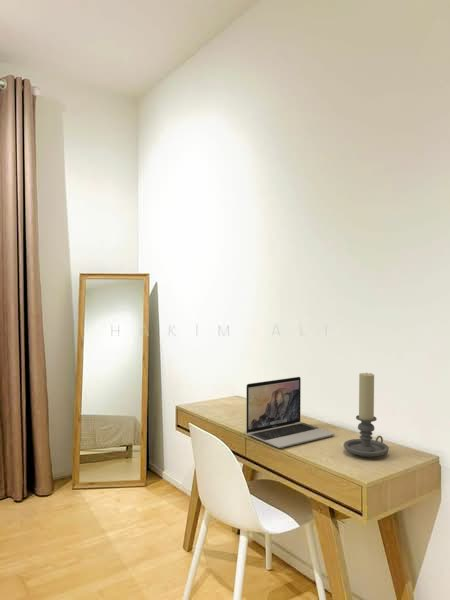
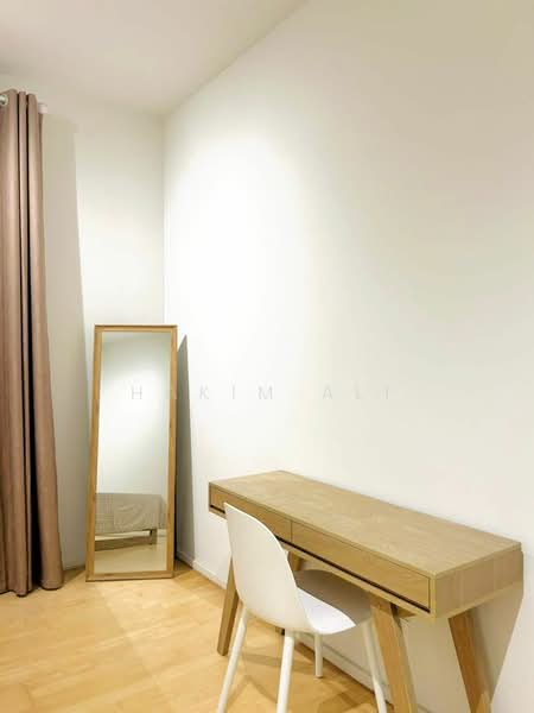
- candle holder [343,371,390,458]
- laptop [245,376,335,449]
